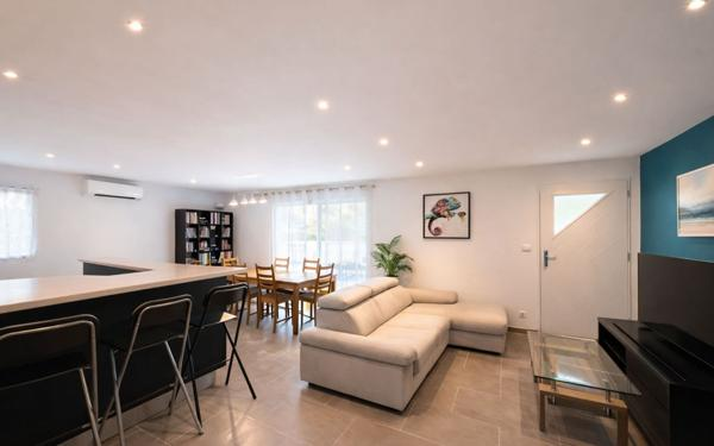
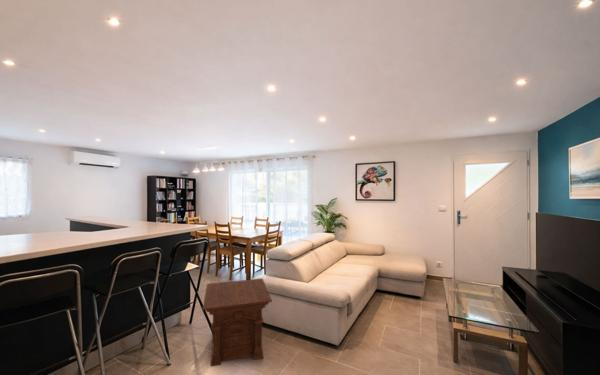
+ side table [202,277,273,368]
